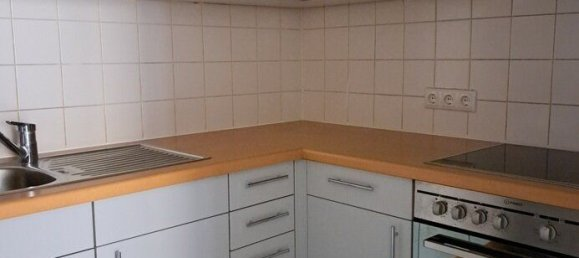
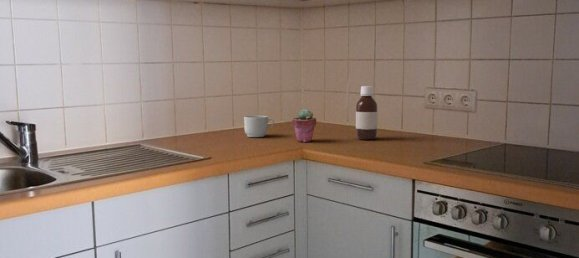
+ potted succulent [291,109,317,143]
+ mug [243,115,275,138]
+ bottle [355,85,378,141]
